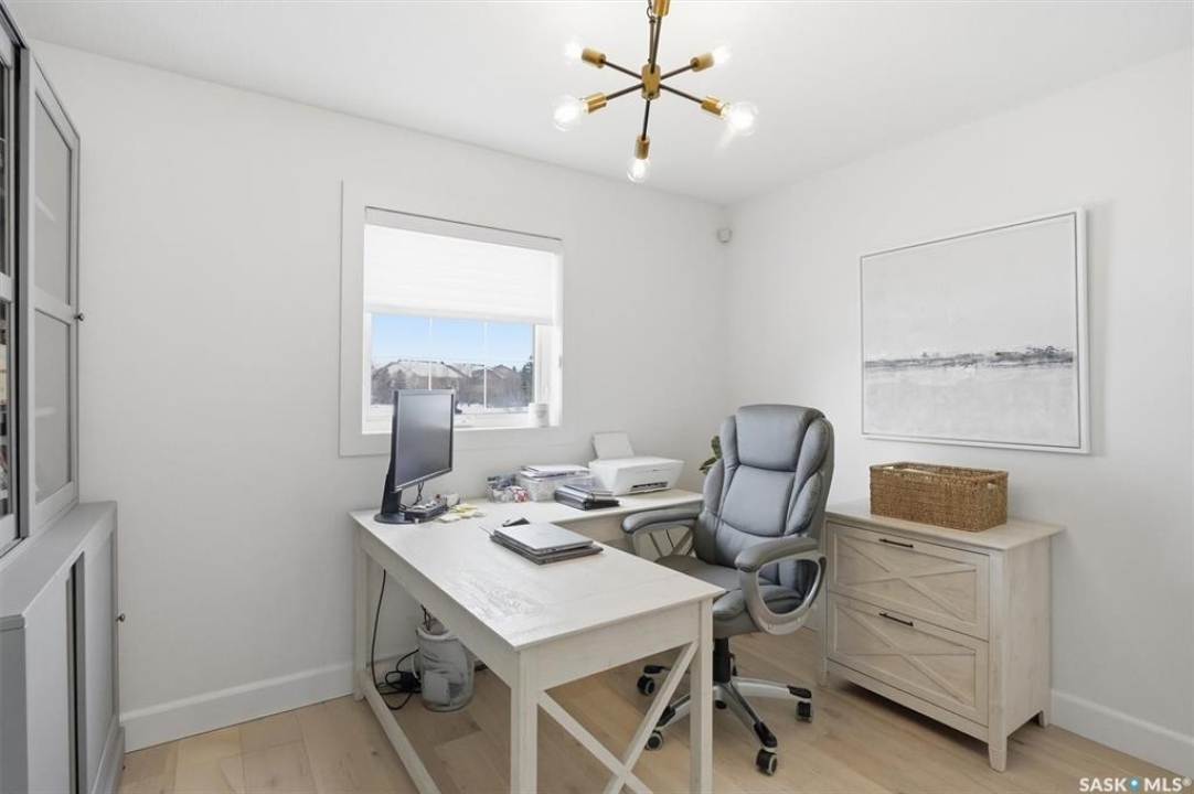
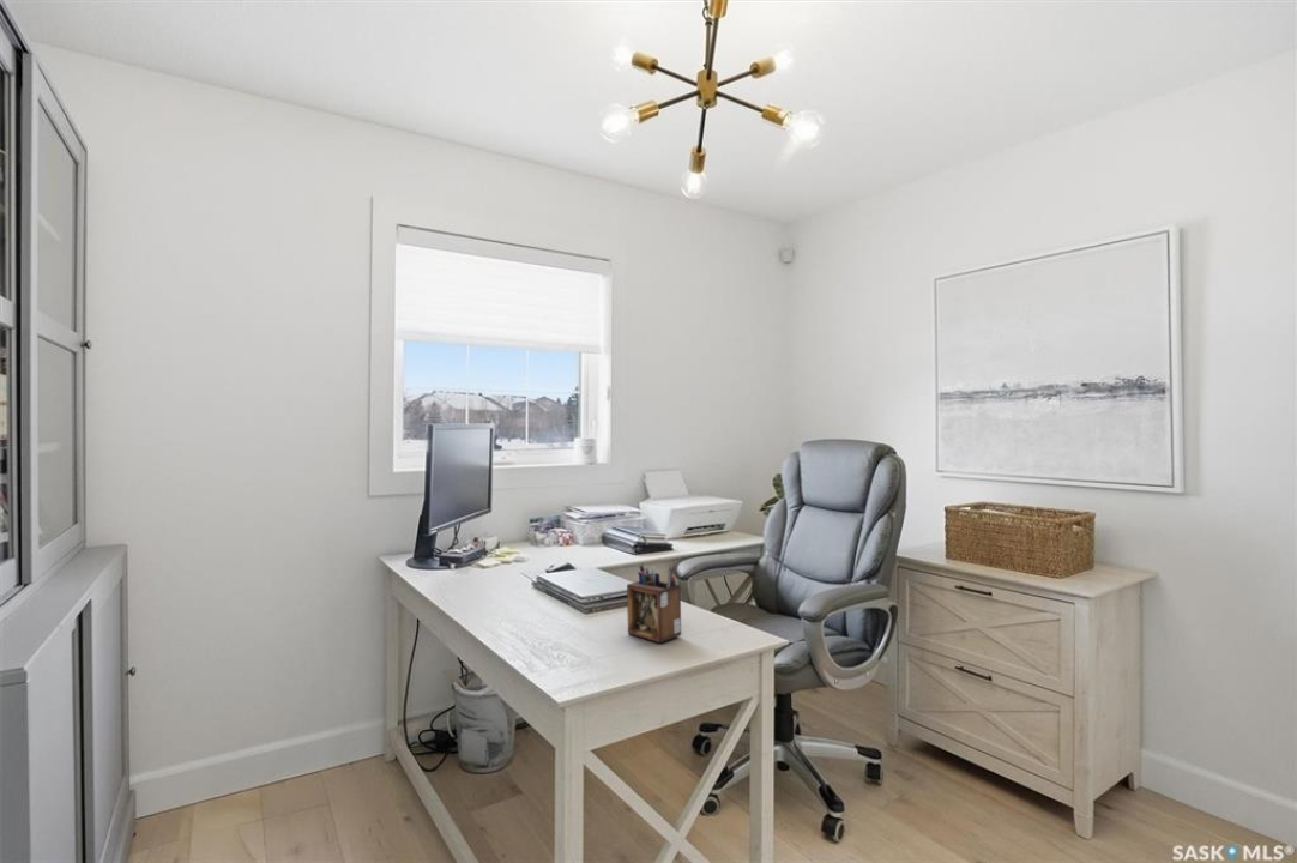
+ desk organizer [626,563,682,644]
